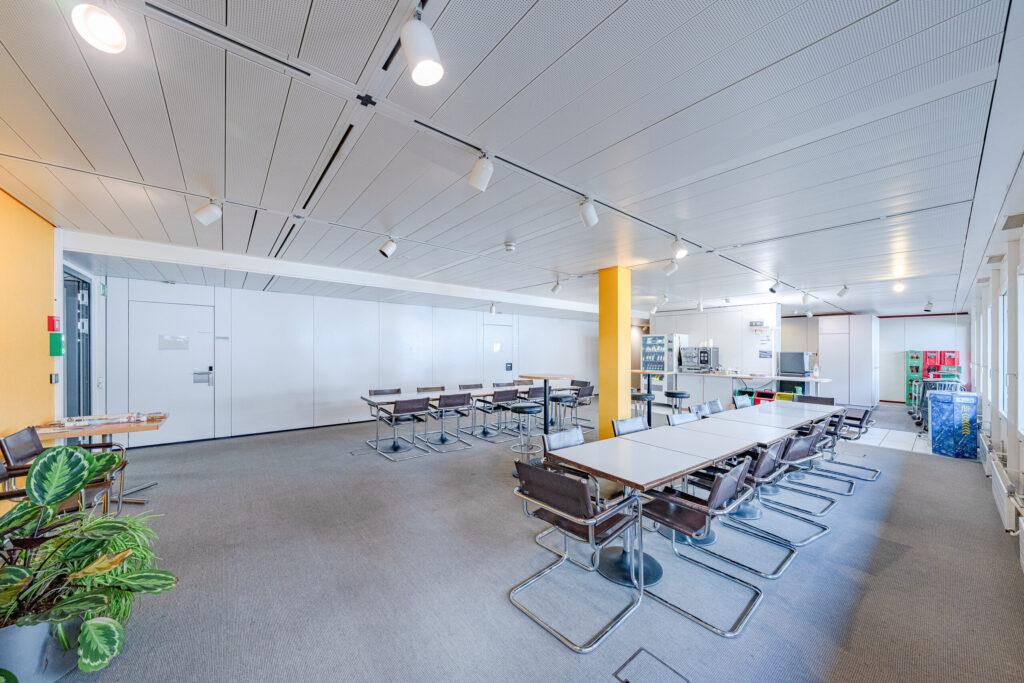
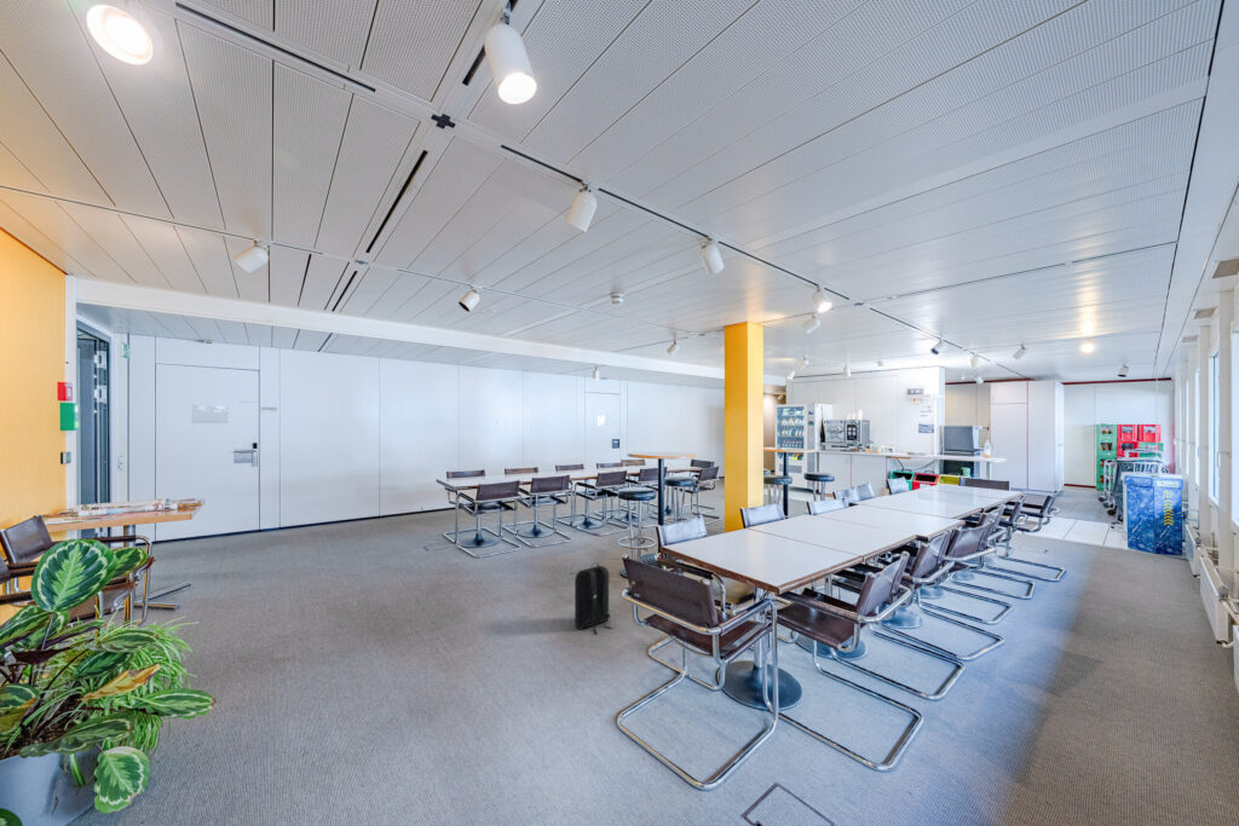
+ backpack [574,561,613,635]
